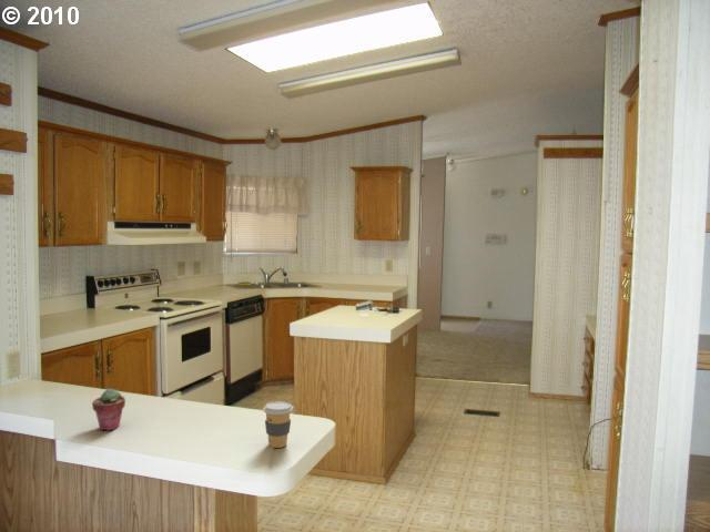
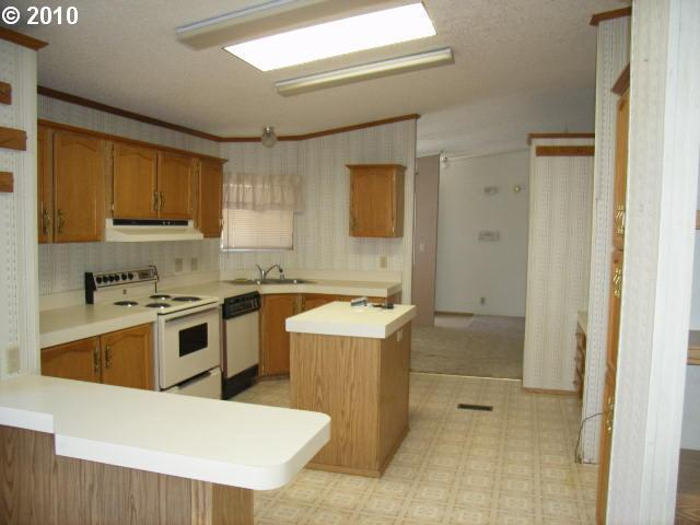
- potted succulent [91,388,126,431]
- coffee cup [262,401,294,449]
